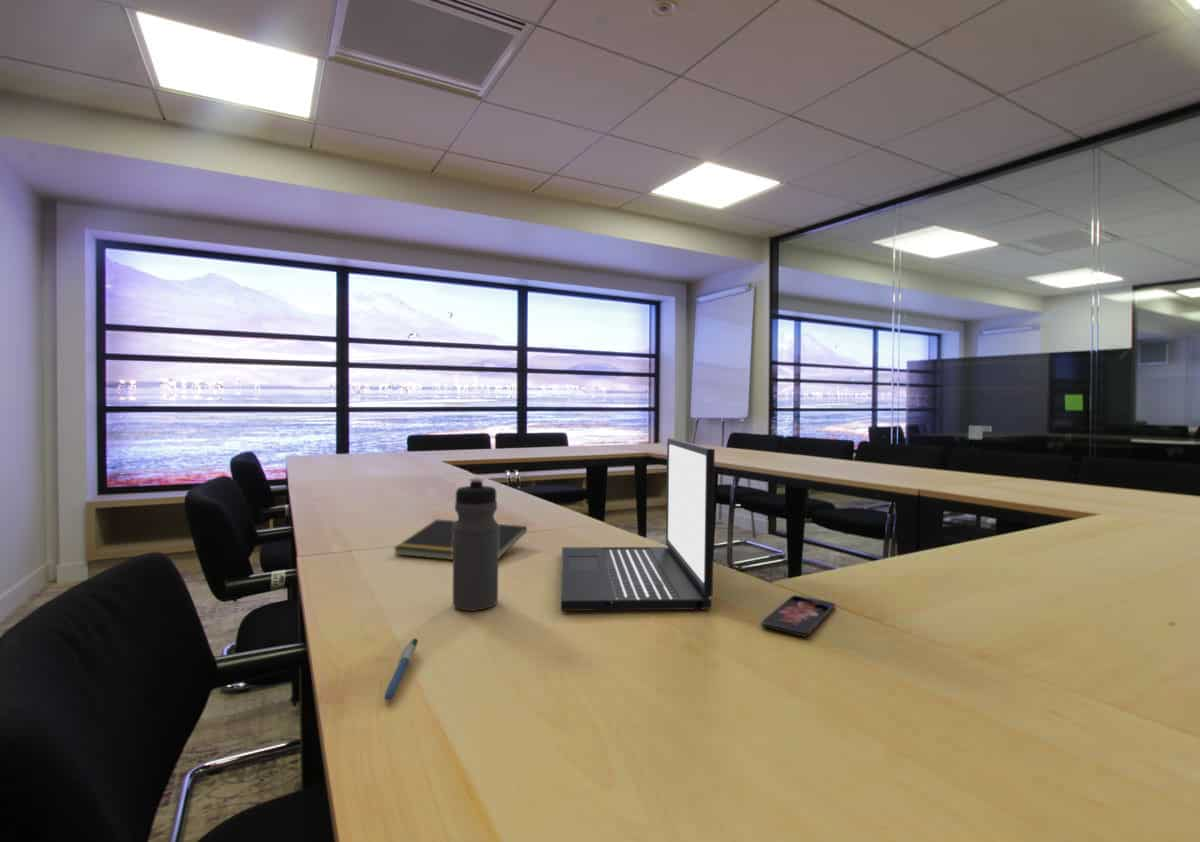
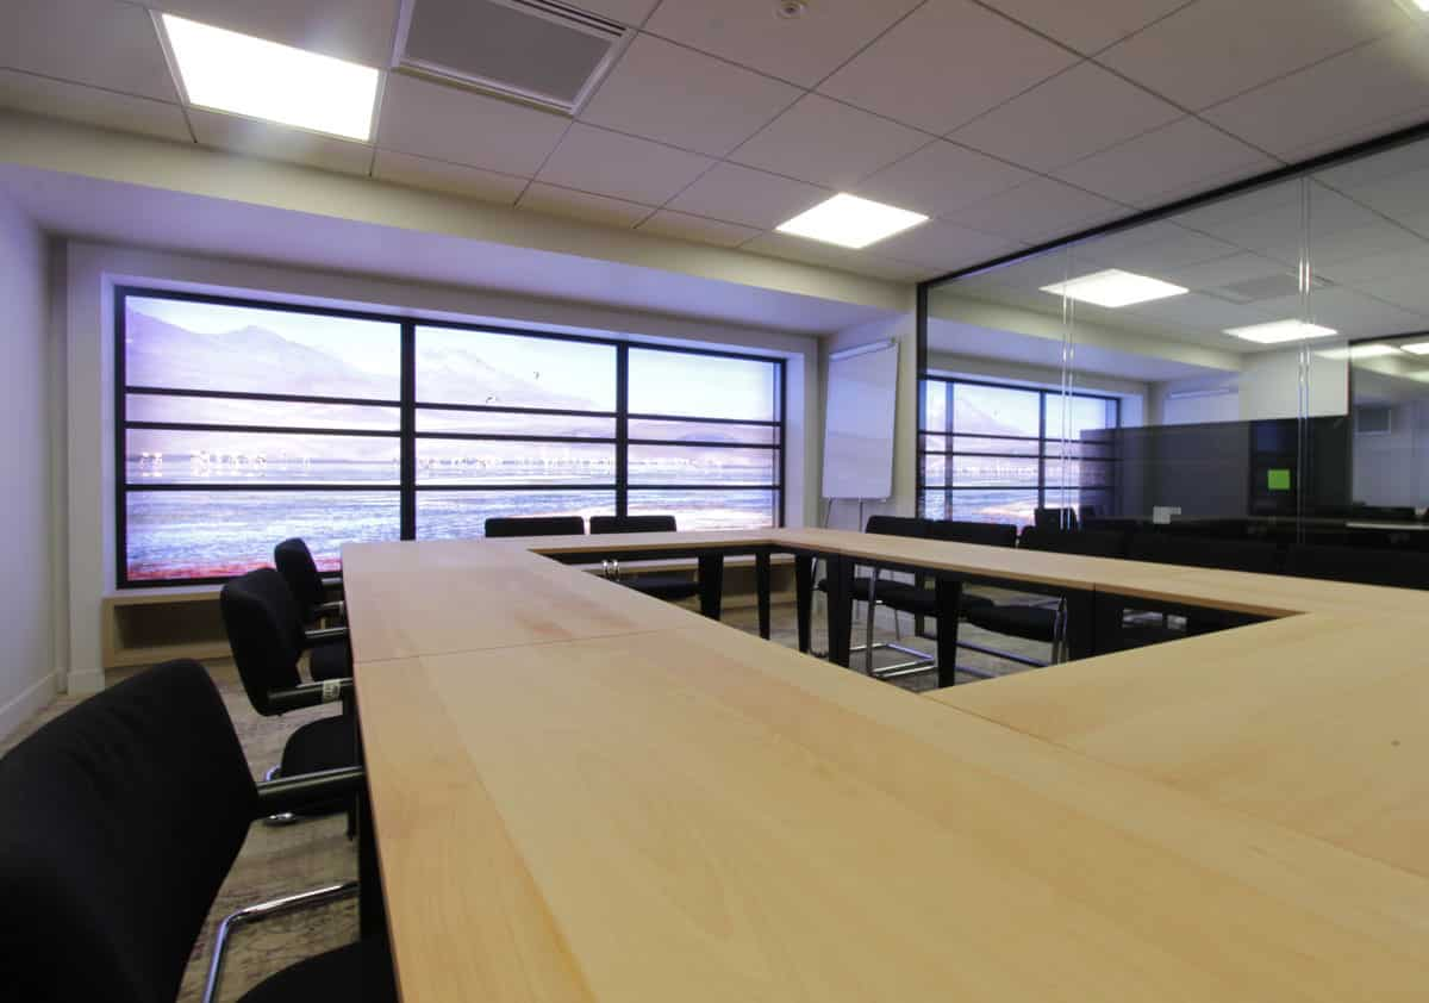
- water bottle [452,477,499,612]
- notepad [392,518,528,561]
- pen [384,637,419,703]
- laptop [560,437,716,612]
- smartphone [760,594,836,637]
